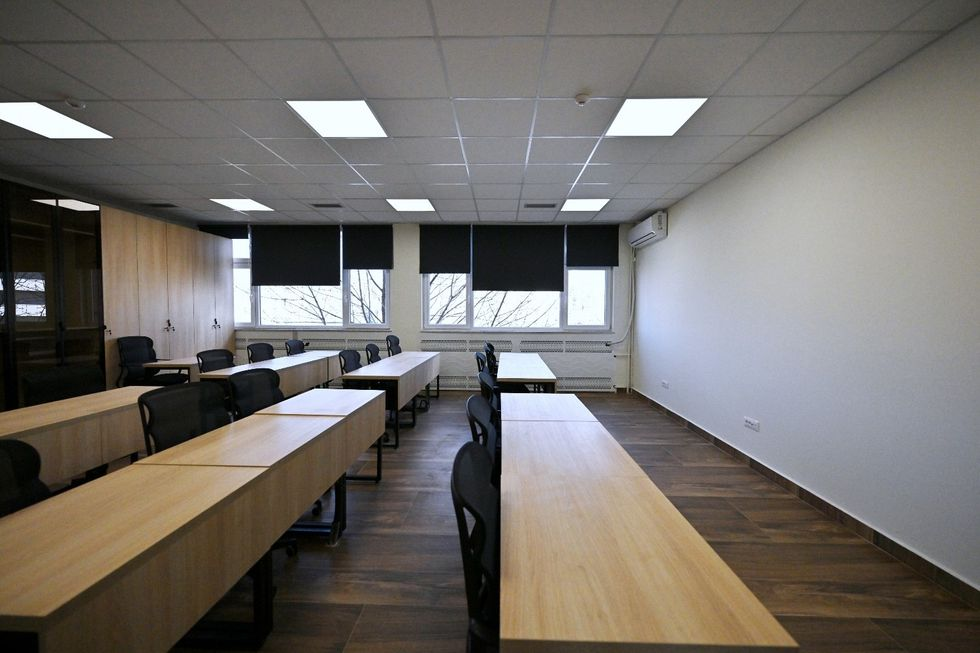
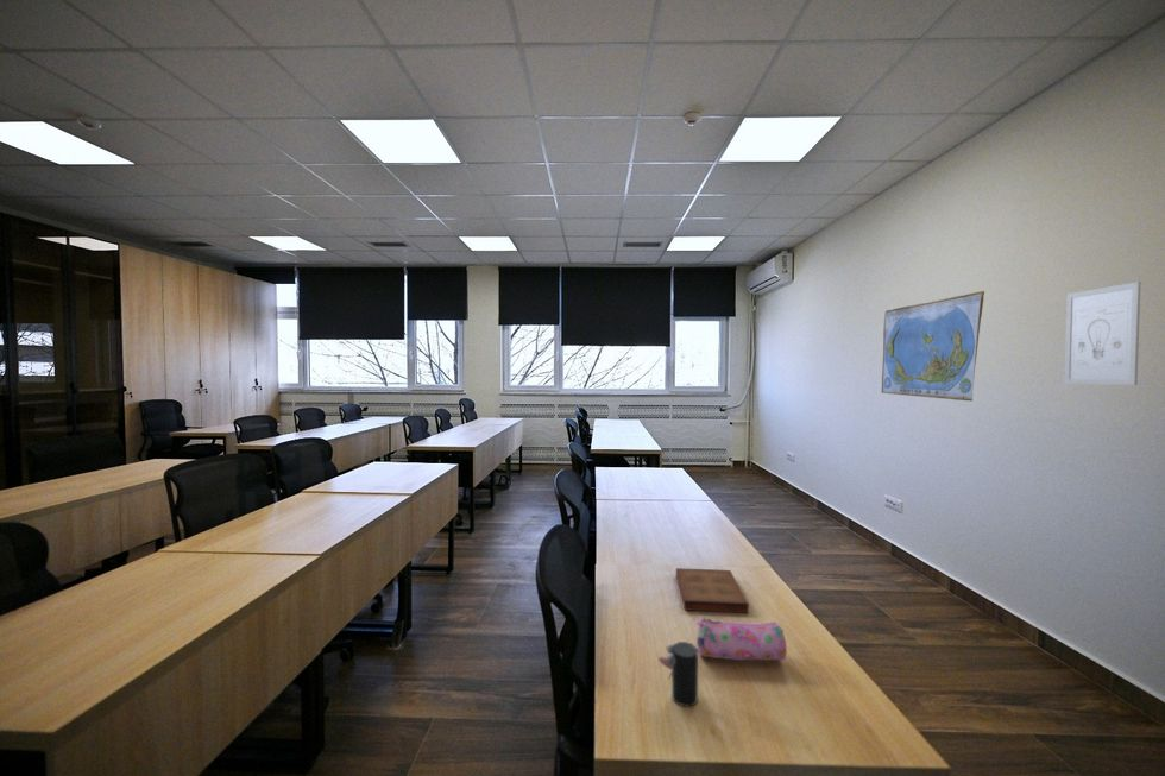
+ world map [881,290,985,403]
+ book [675,567,750,614]
+ pencil case [694,617,788,663]
+ wall art [1063,280,1141,386]
+ cup [657,641,699,707]
